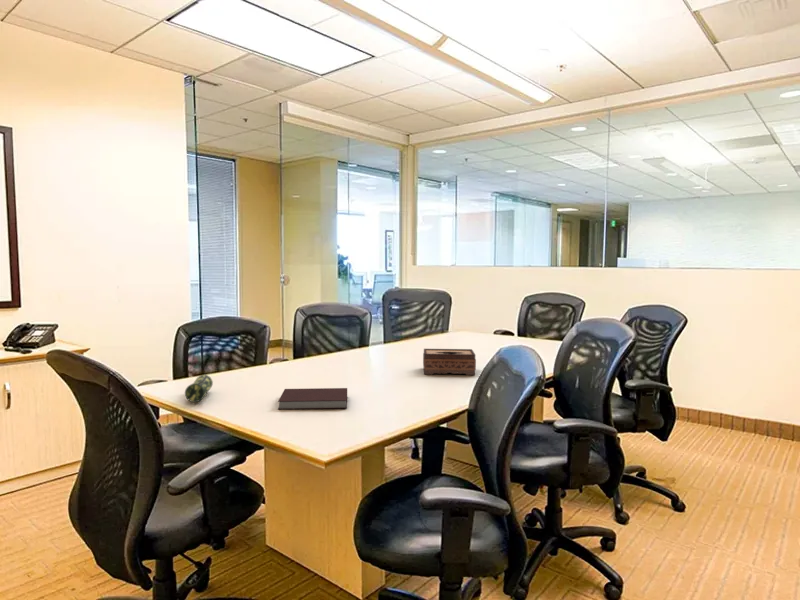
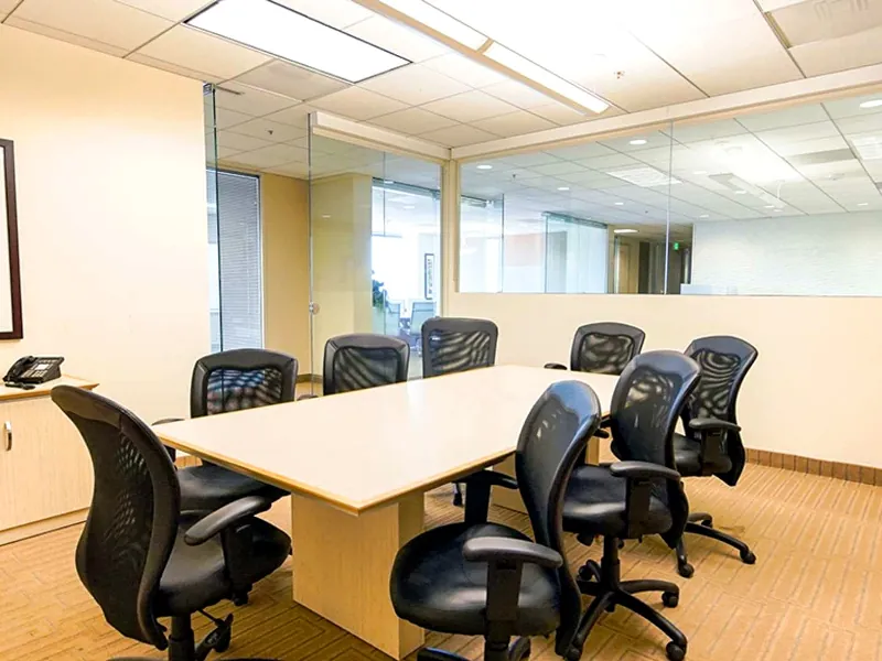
- pencil case [184,373,214,403]
- notebook [277,387,348,410]
- tissue box [422,348,477,376]
